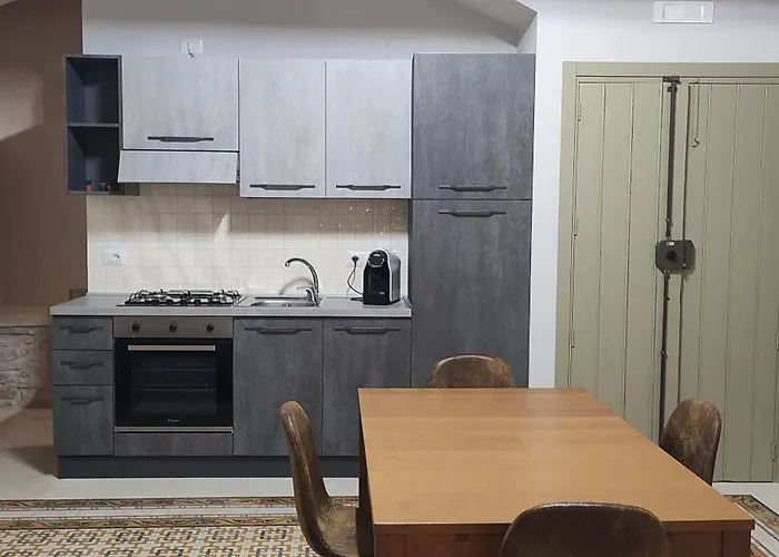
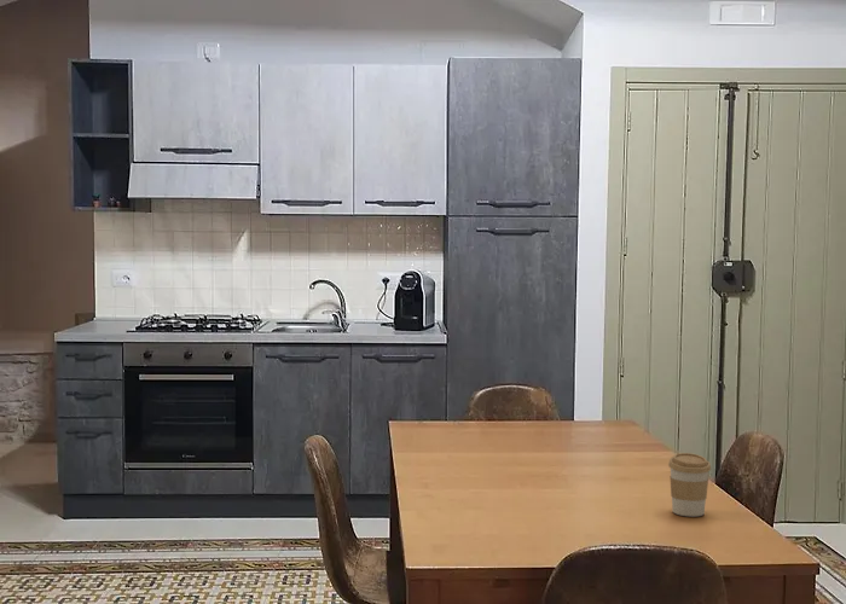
+ coffee cup [667,452,712,518]
